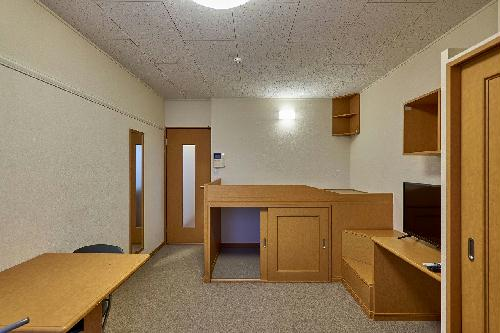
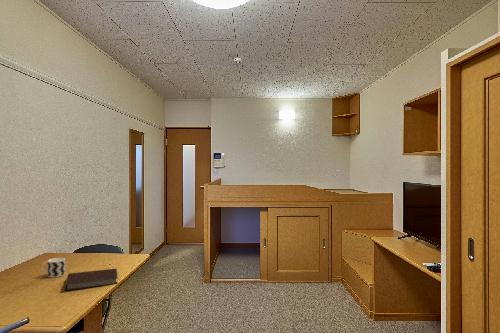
+ cup [40,257,66,278]
+ notebook [63,268,118,292]
